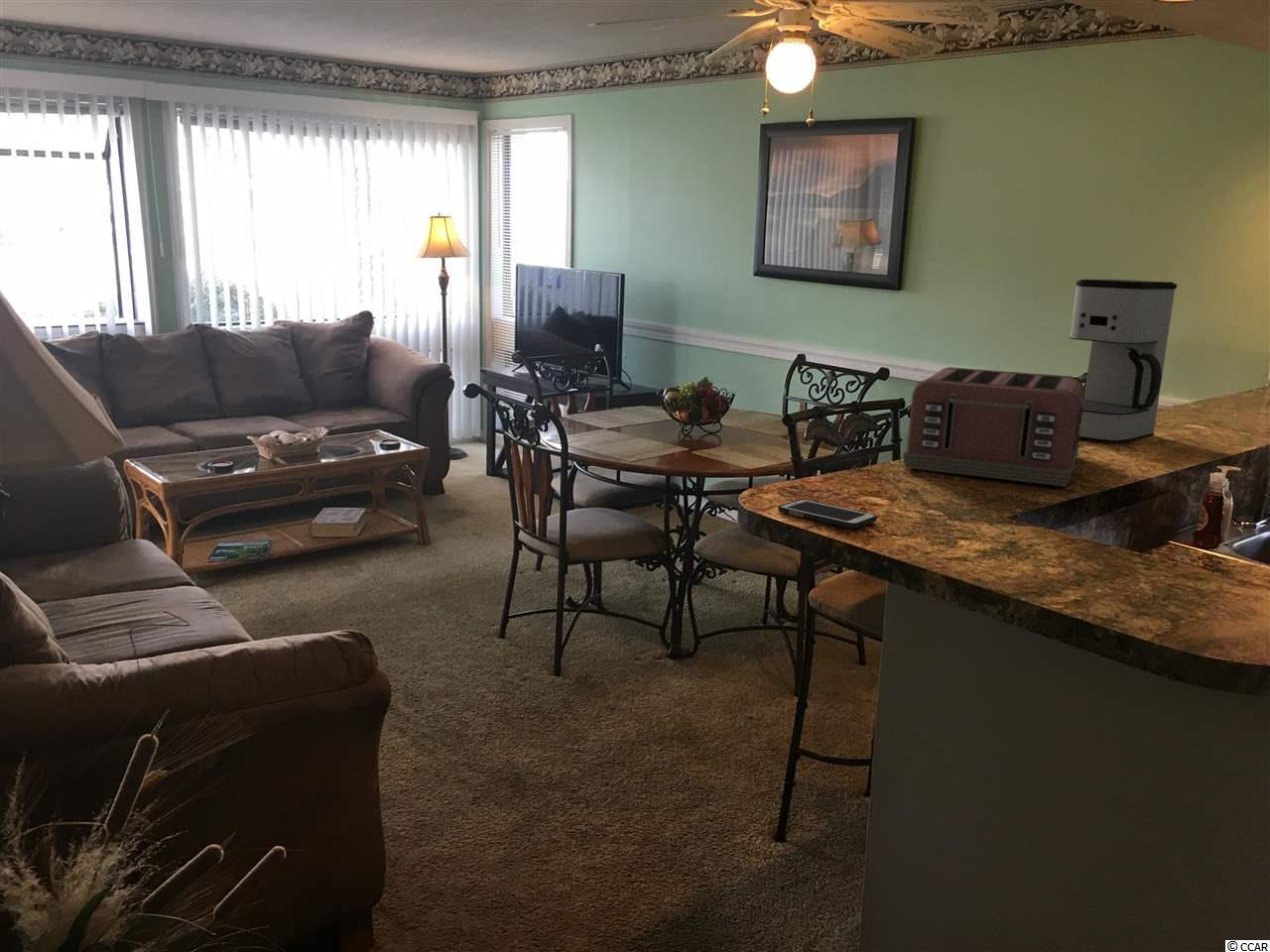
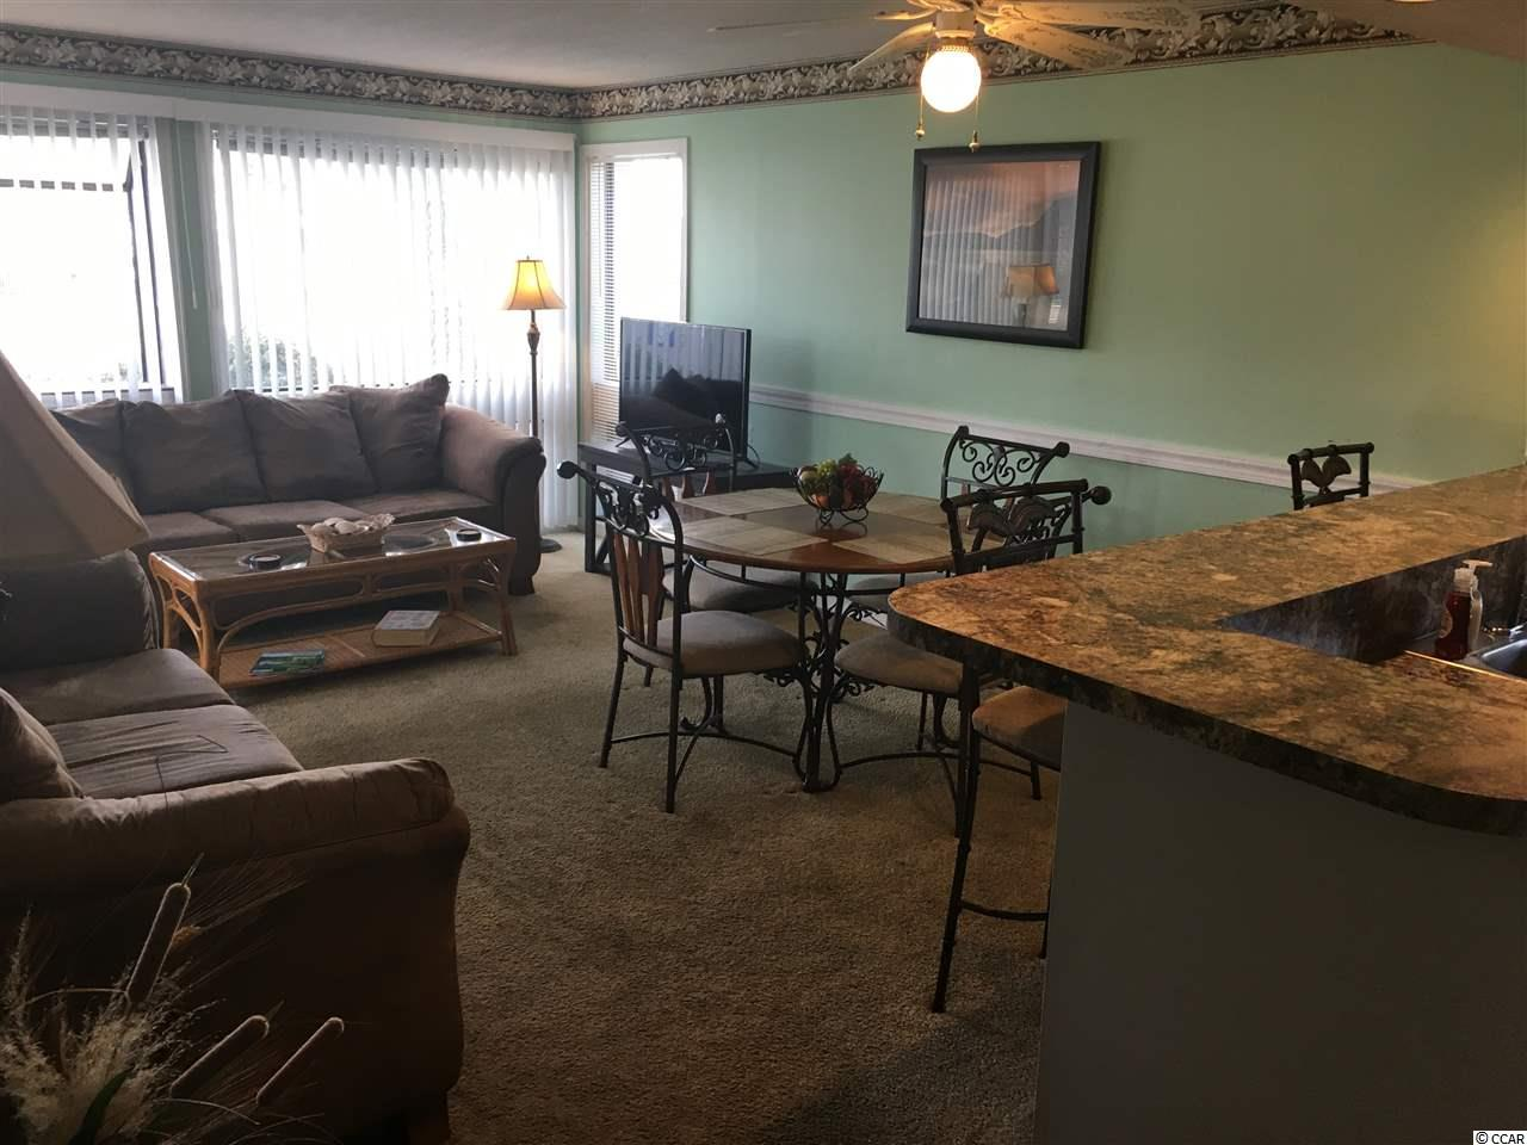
- coffee maker [1068,279,1178,443]
- cell phone [777,498,878,530]
- toaster [902,366,1085,488]
